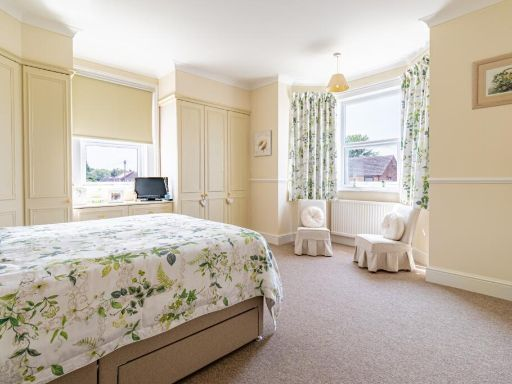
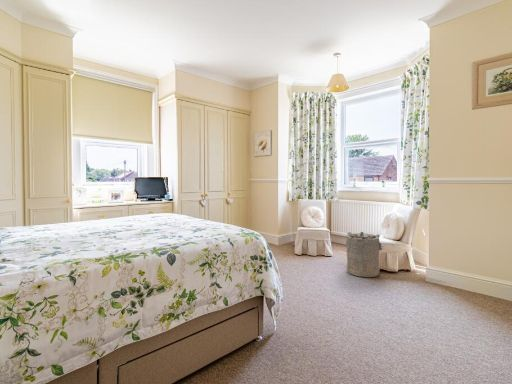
+ laundry hamper [345,231,386,278]
